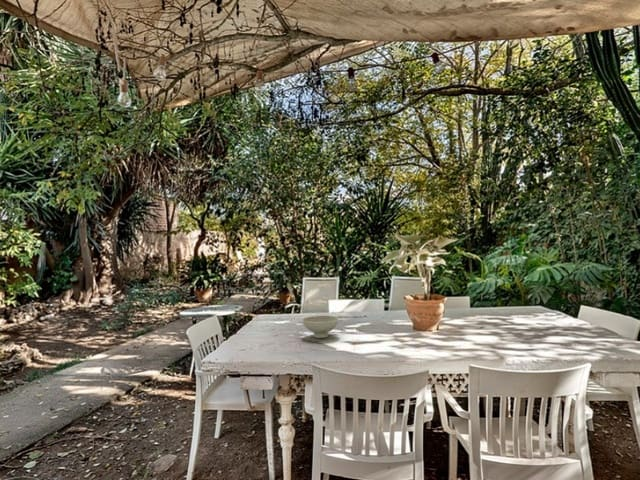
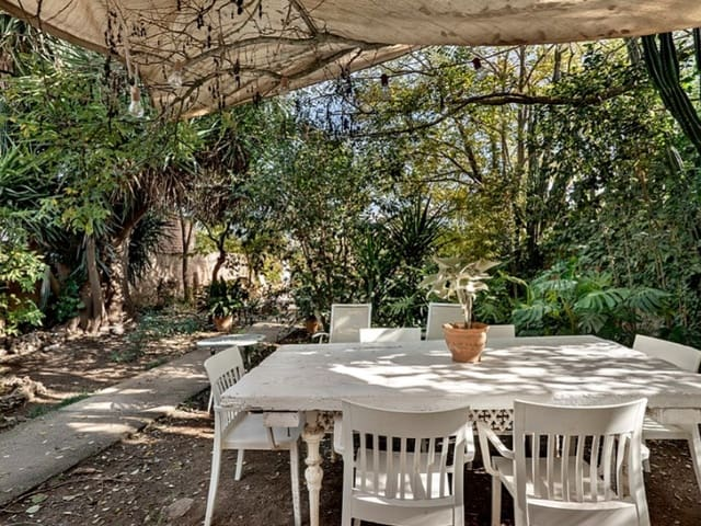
- bowl [301,315,340,339]
